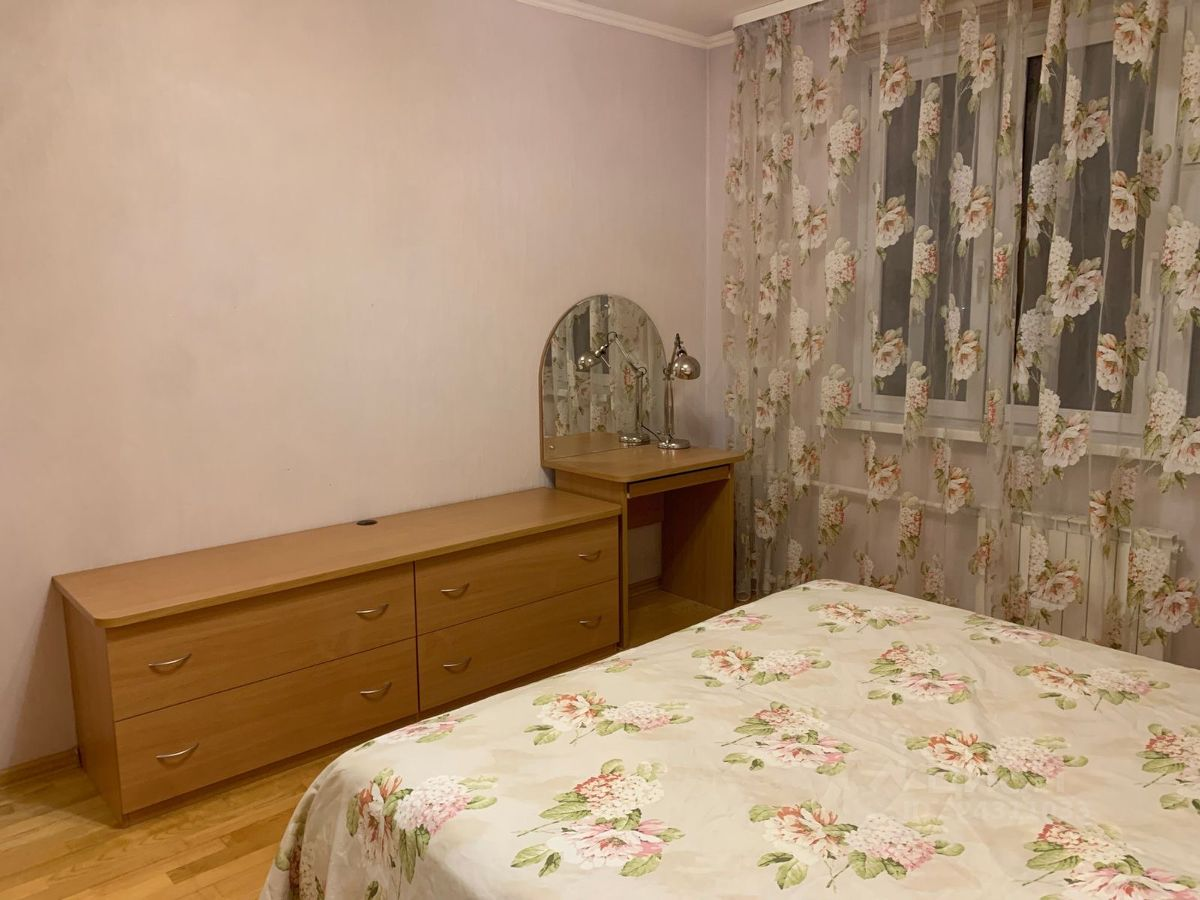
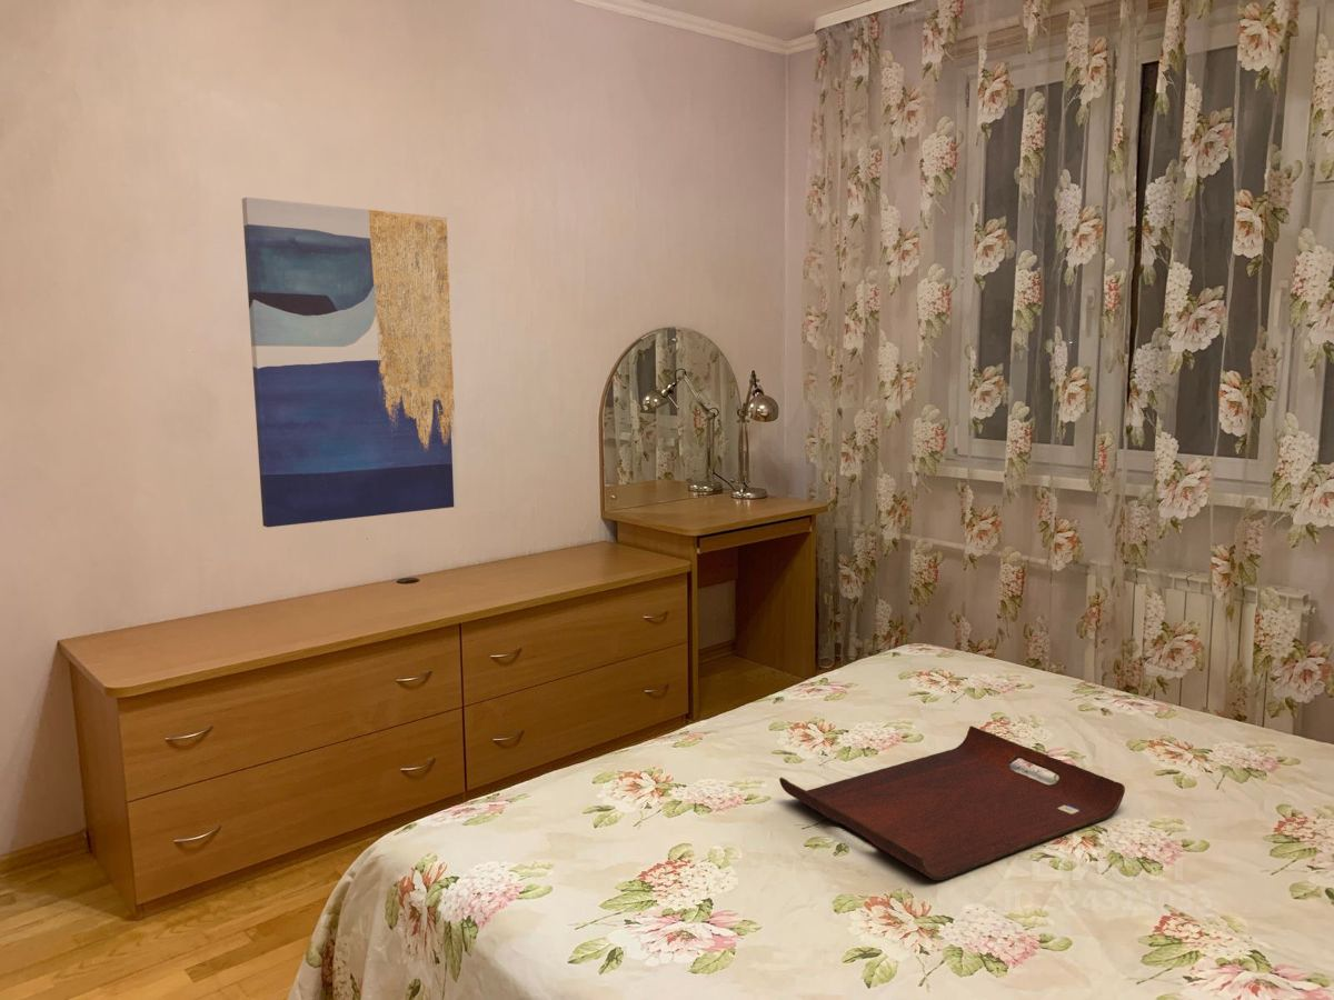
+ serving tray [778,726,1126,881]
+ wall art [241,197,459,529]
